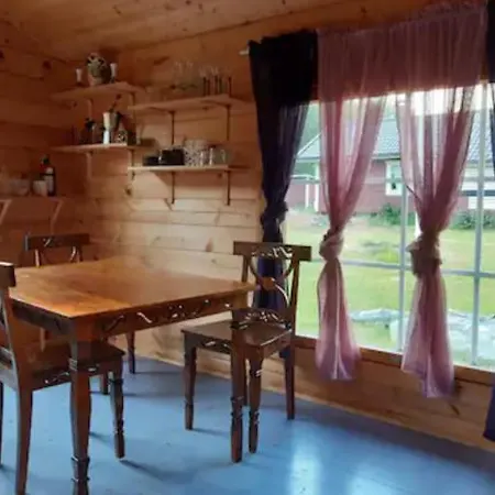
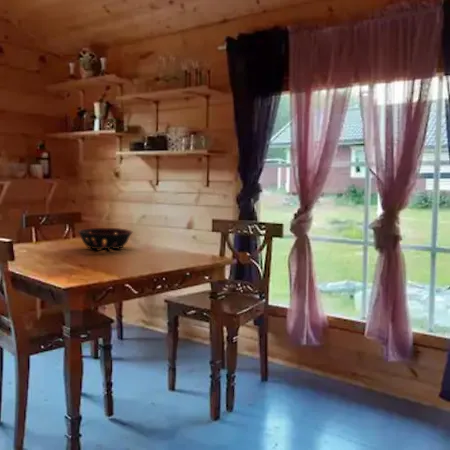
+ decorative bowl [77,227,134,250]
